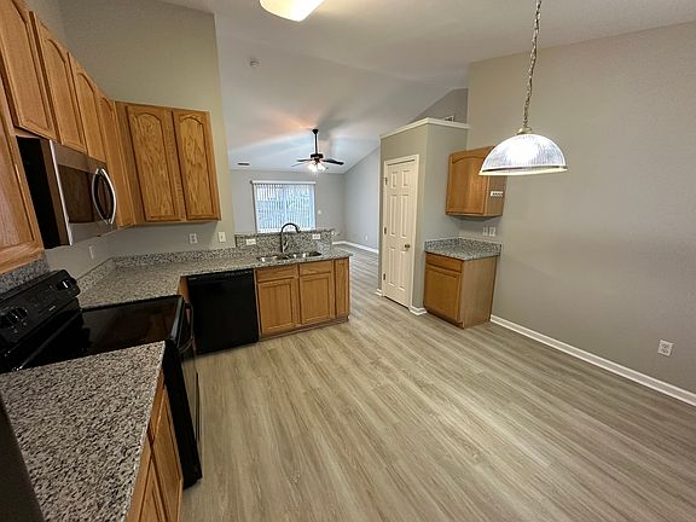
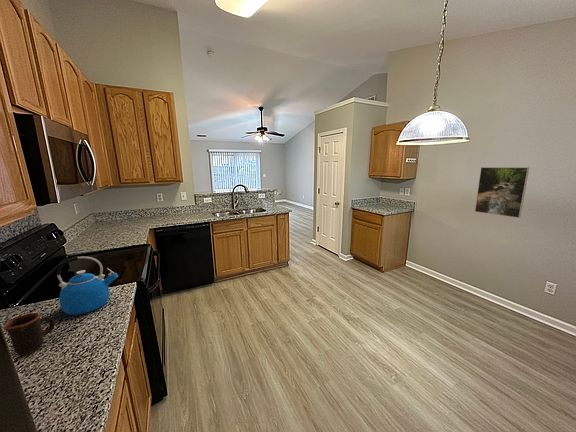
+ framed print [474,166,530,219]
+ kettle [56,255,119,316]
+ mug [3,312,56,356]
